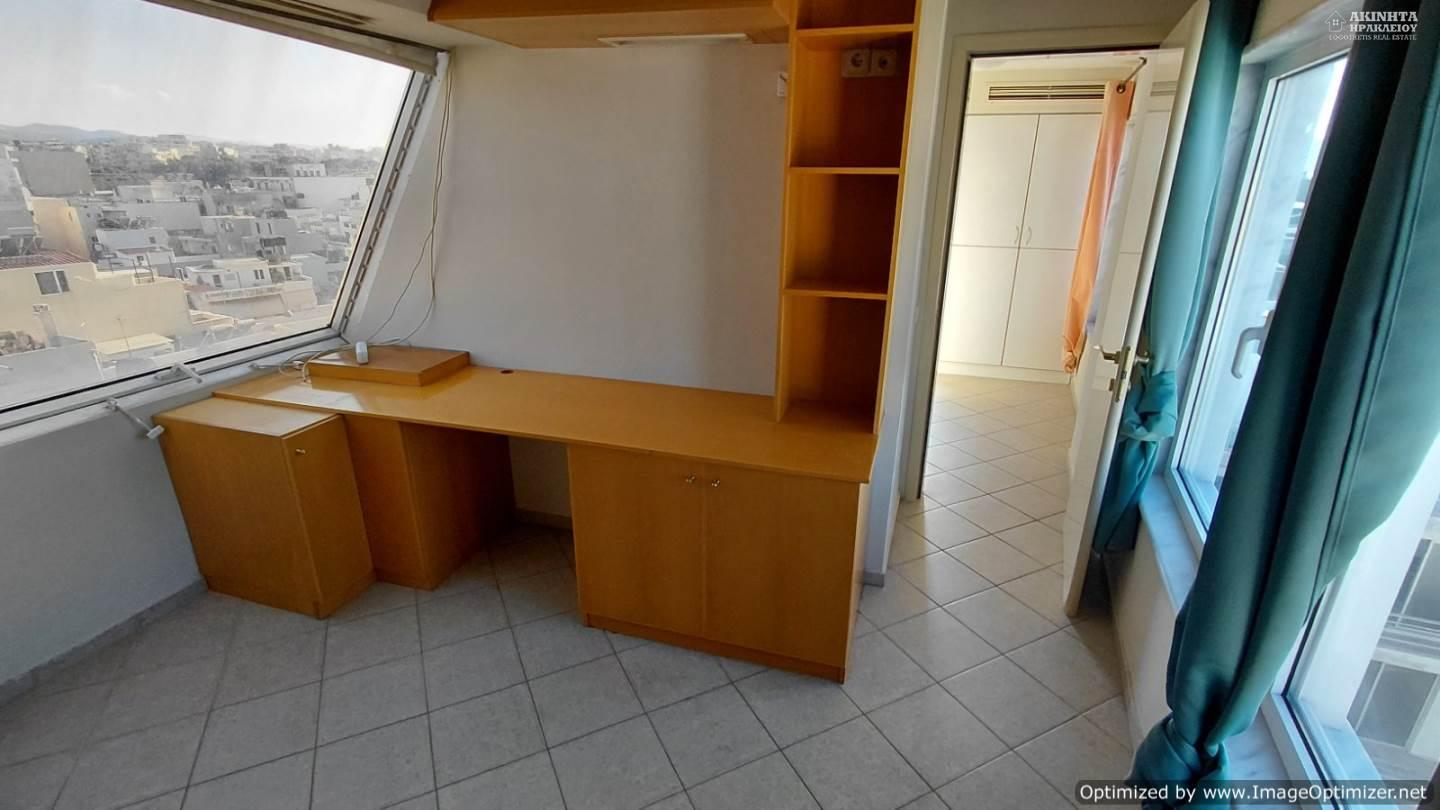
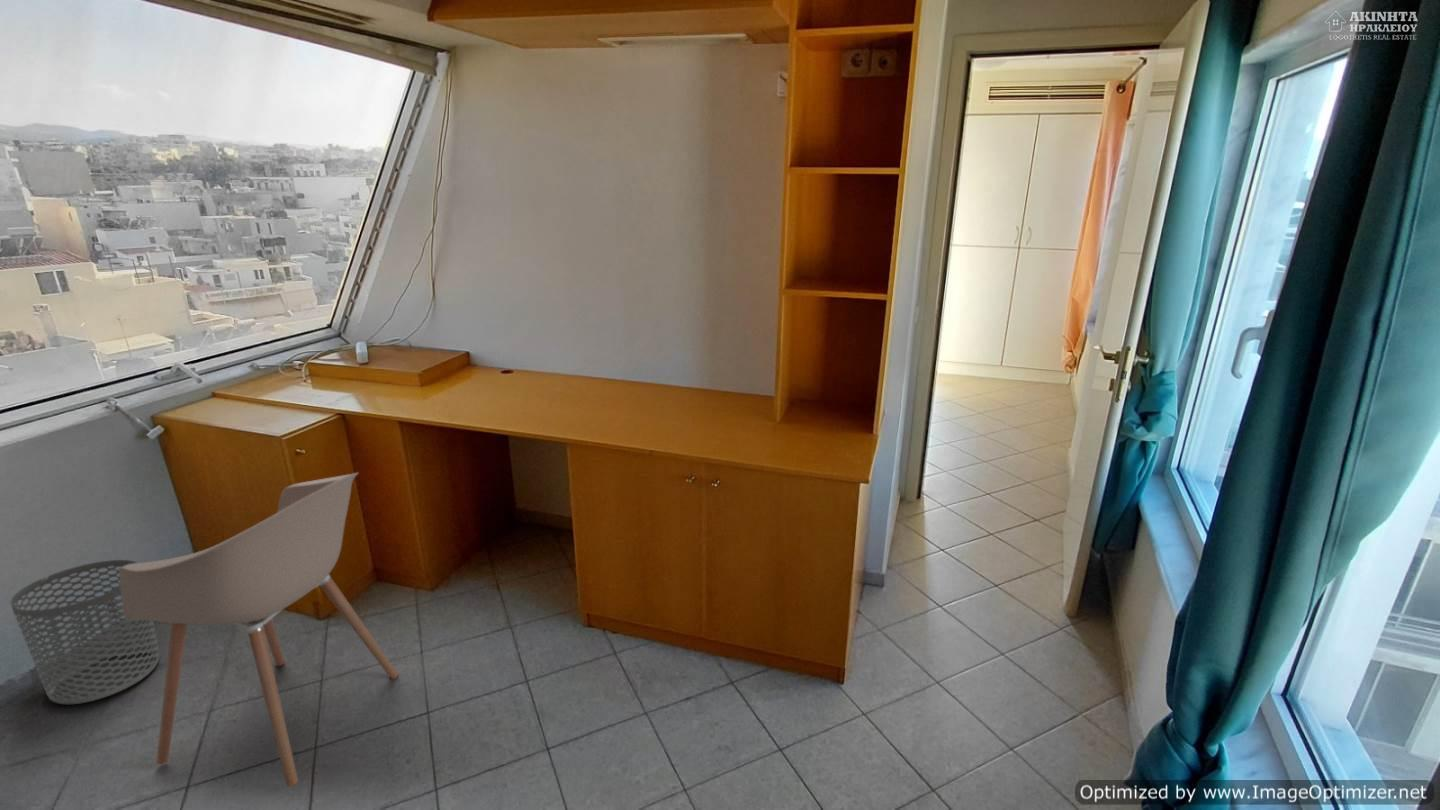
+ chair [118,471,399,788]
+ waste bin [9,559,160,705]
